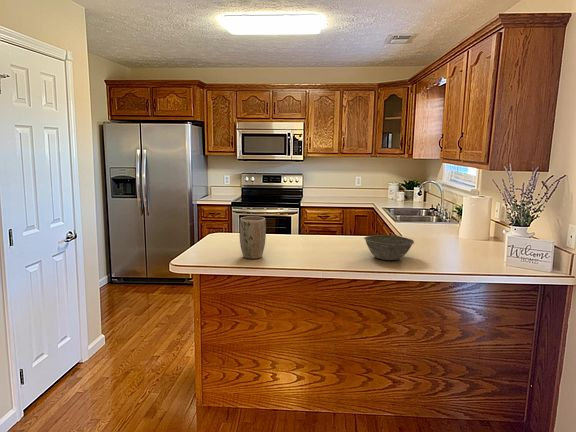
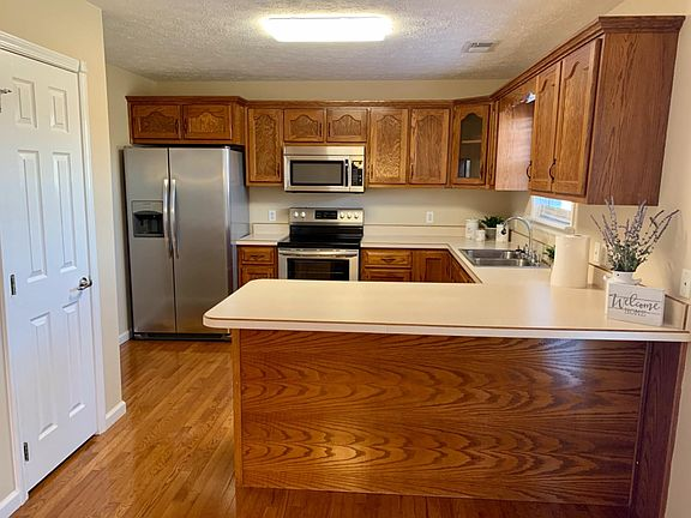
- plant pot [239,215,267,260]
- bowl [363,234,415,261]
